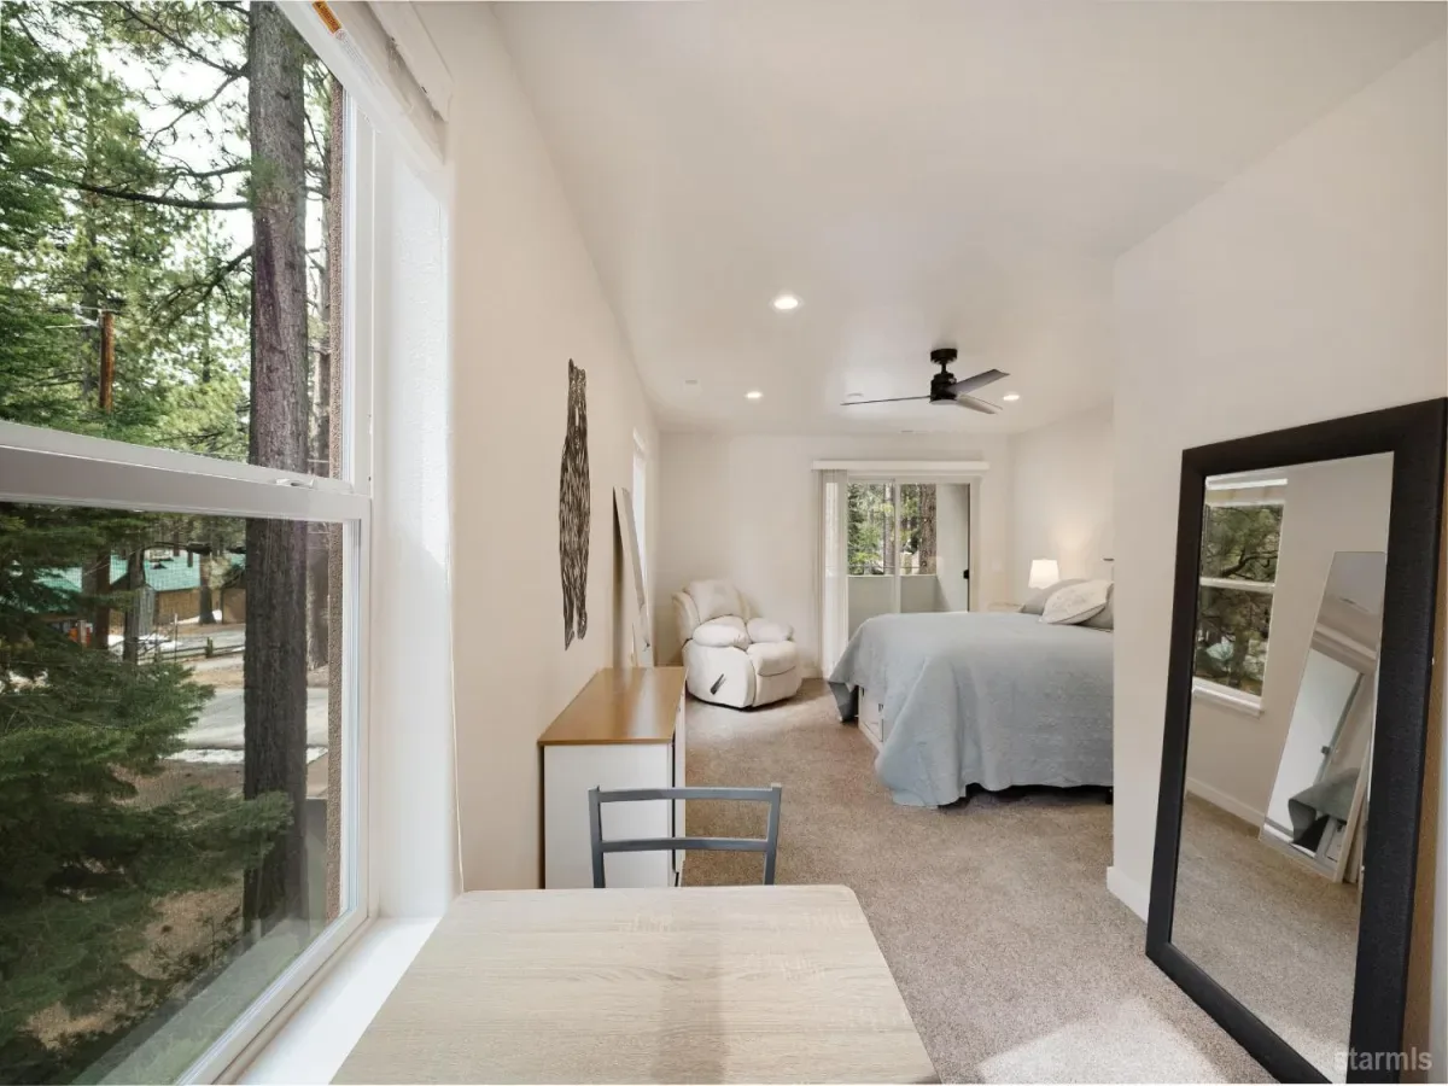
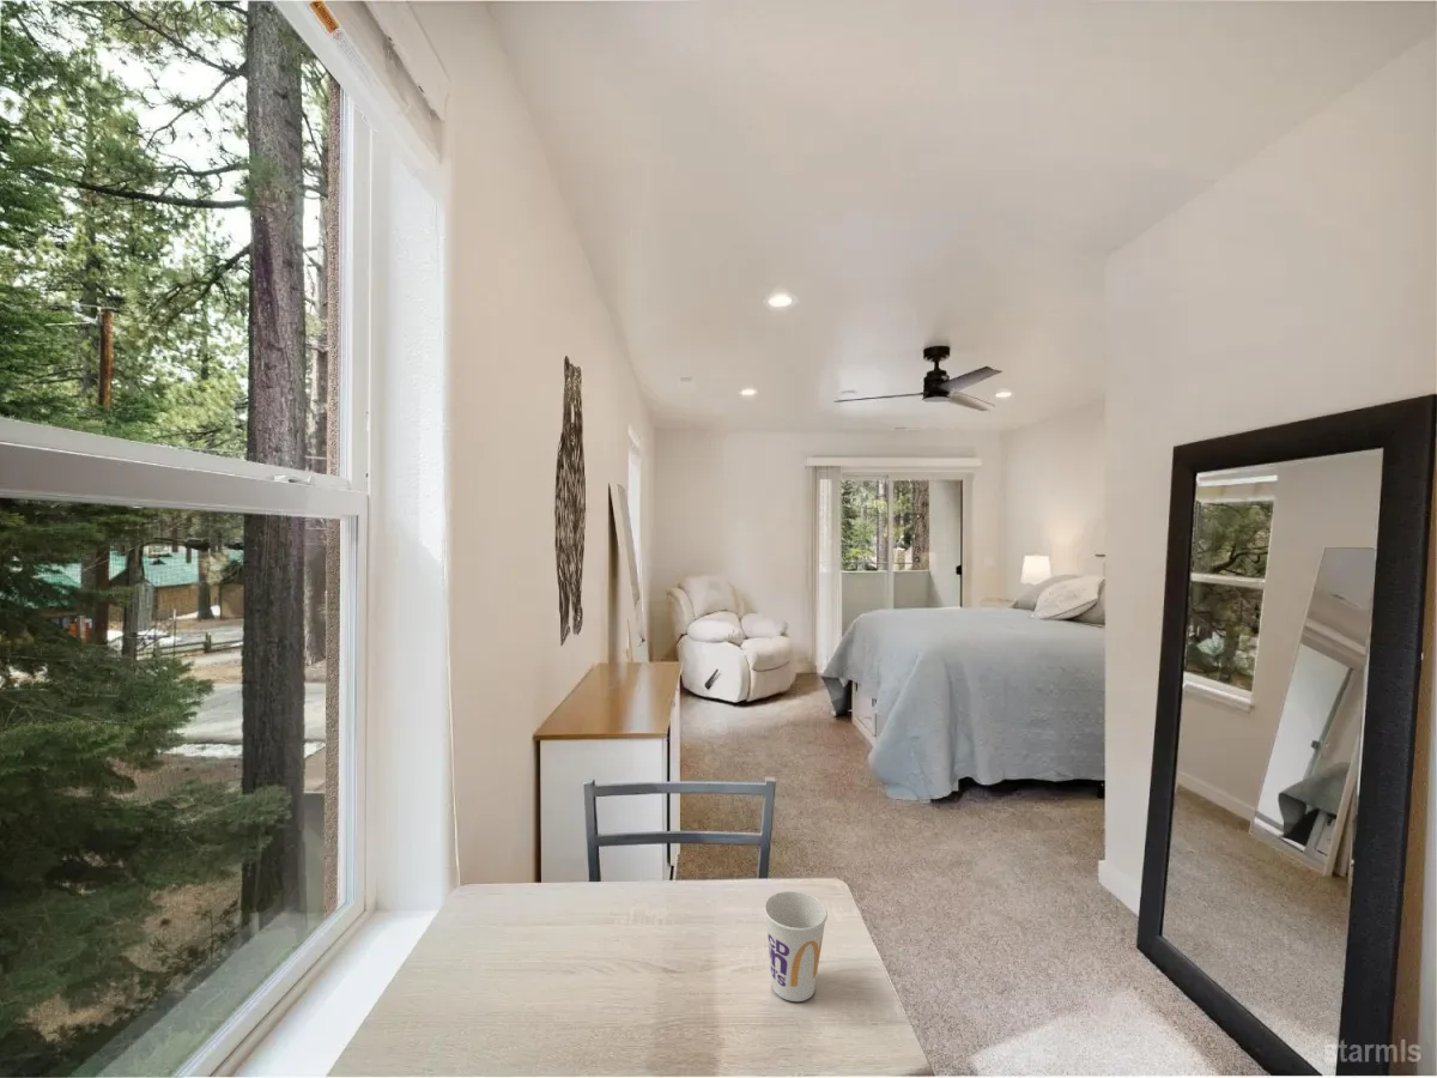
+ cup [763,890,829,1003]
